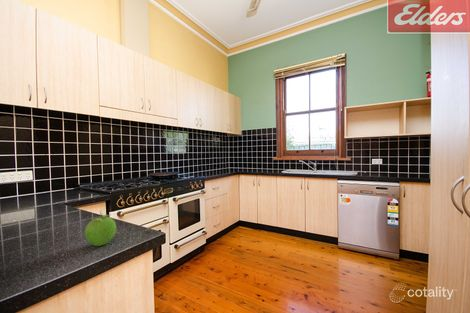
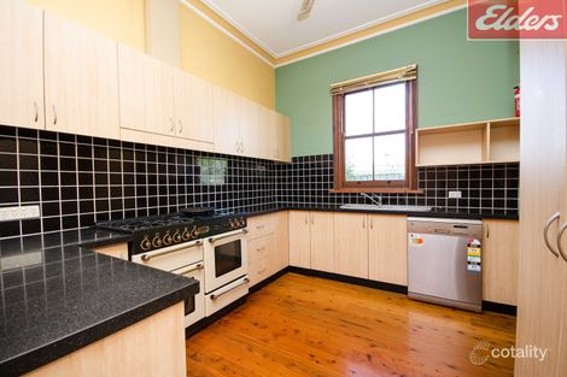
- fruit [84,213,117,247]
